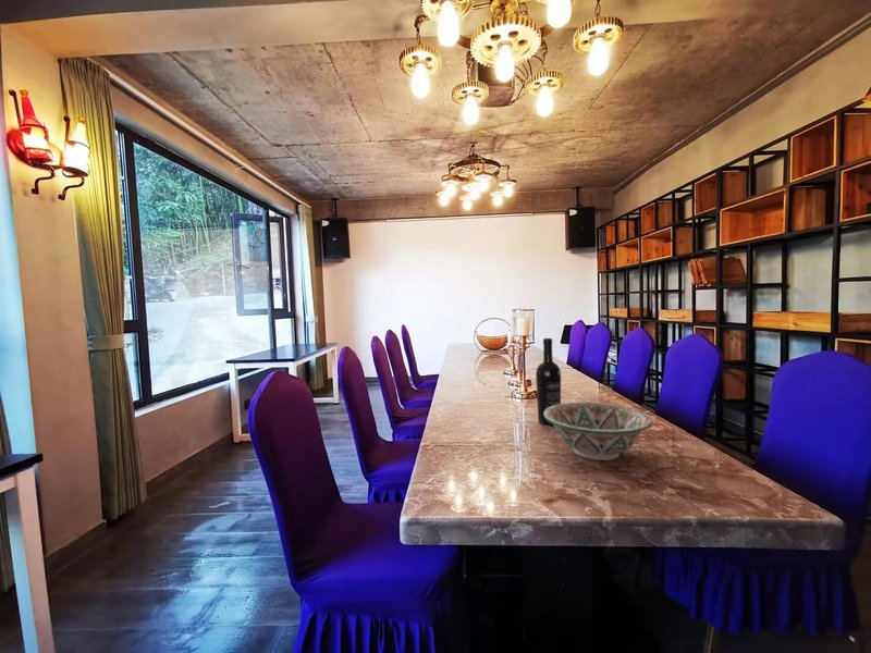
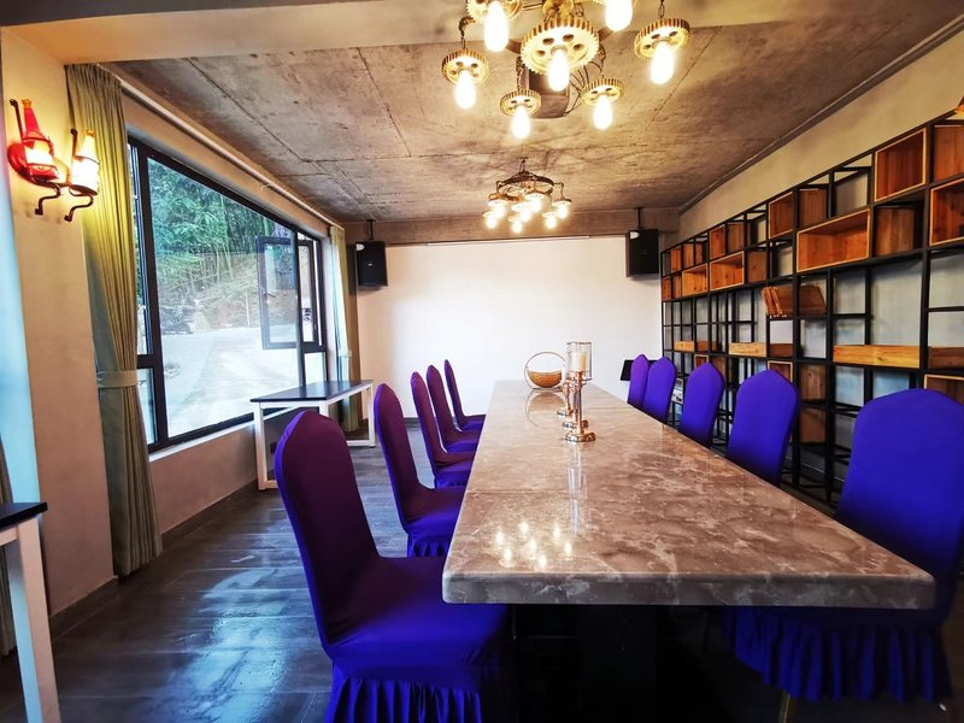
- wine bottle [535,337,562,427]
- decorative bowl [543,401,654,461]
